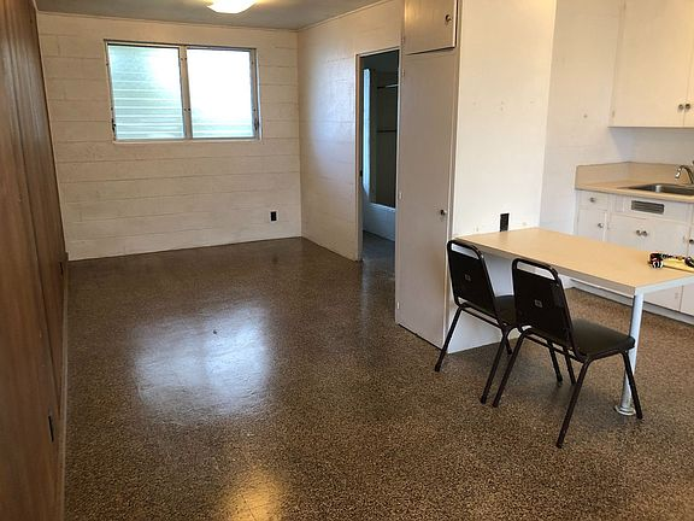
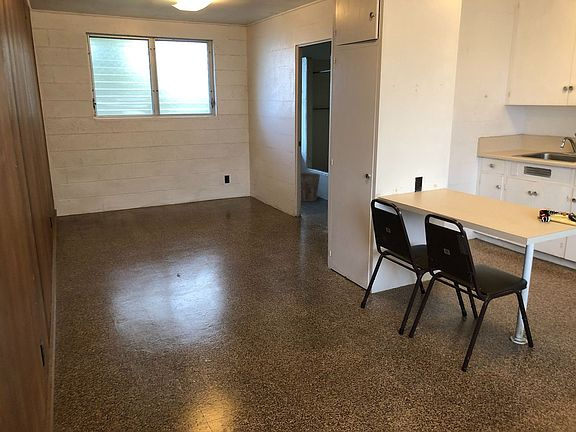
+ waste bin [300,172,321,202]
